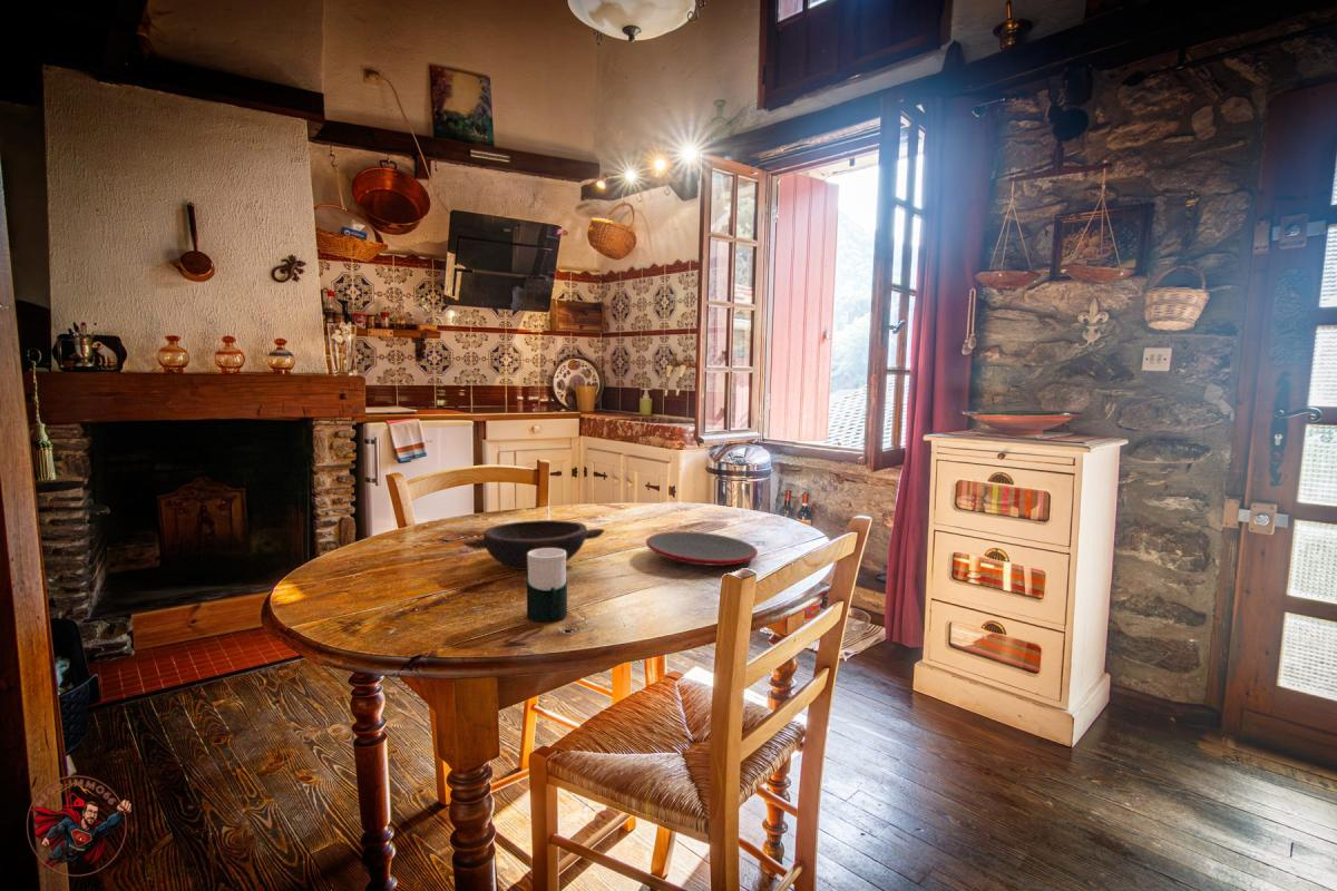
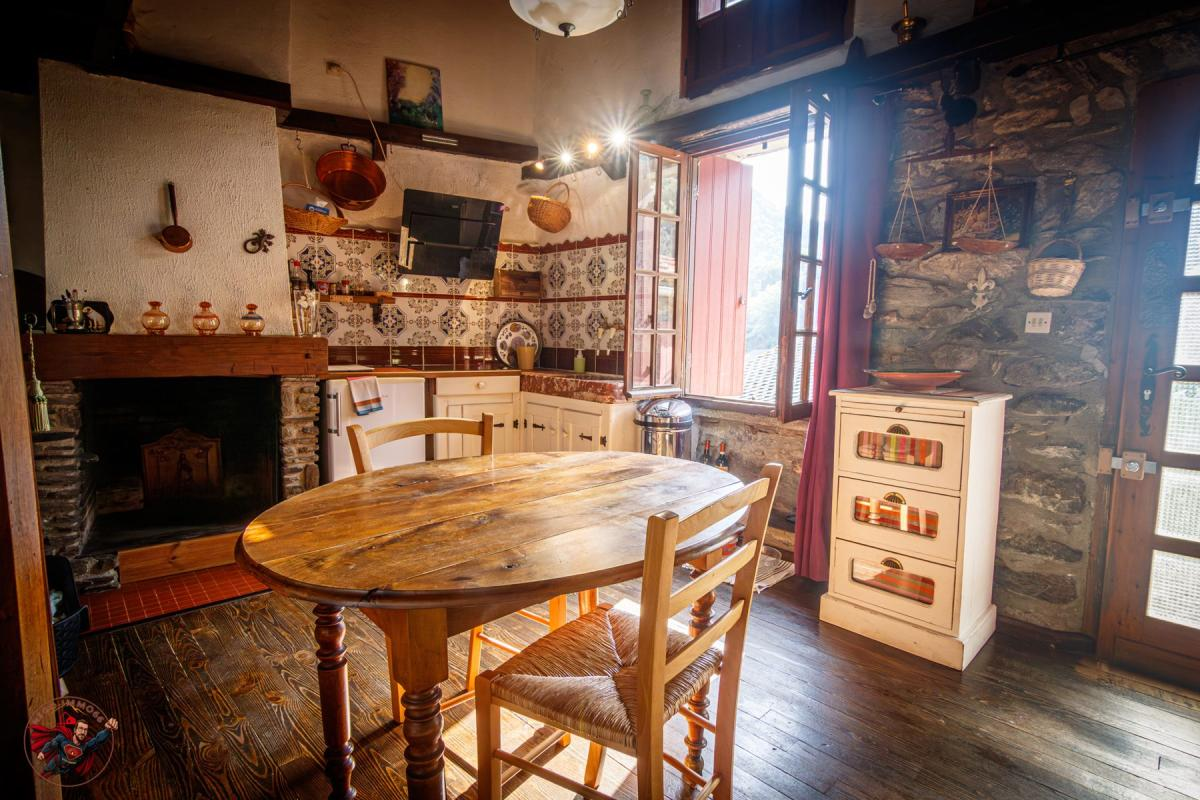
- plate [645,530,759,567]
- cup [525,548,569,623]
- bowl [462,519,606,571]
